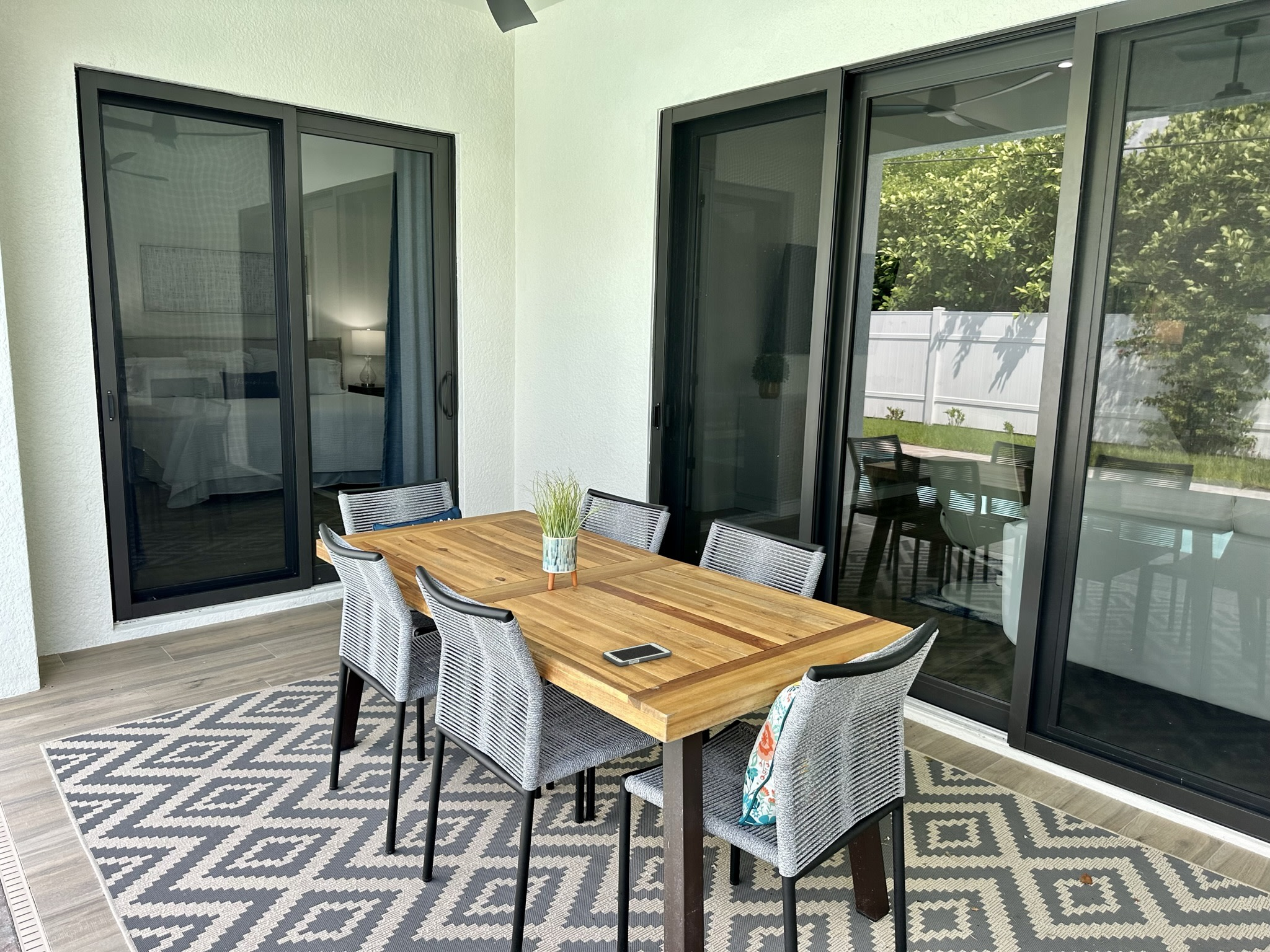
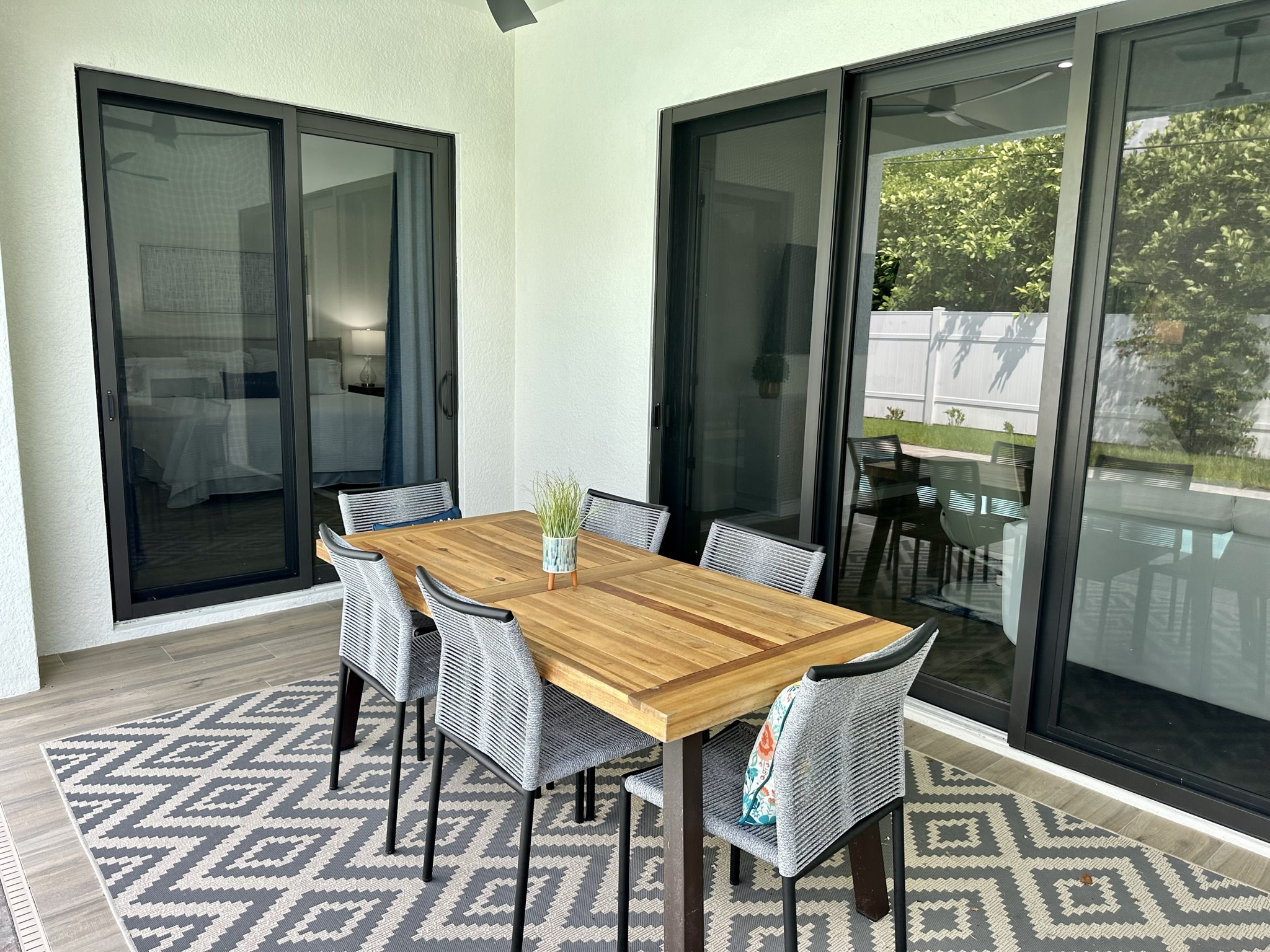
- cell phone [602,642,672,666]
